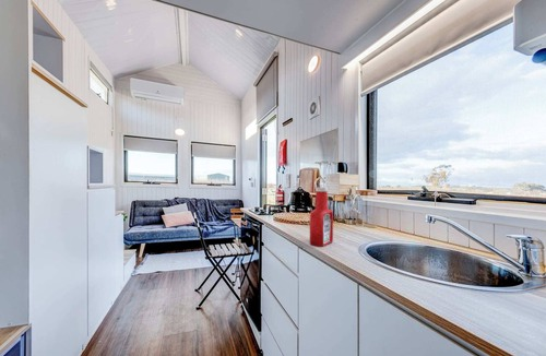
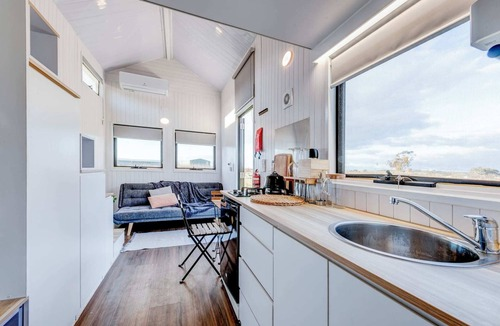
- soap bottle [309,187,334,248]
